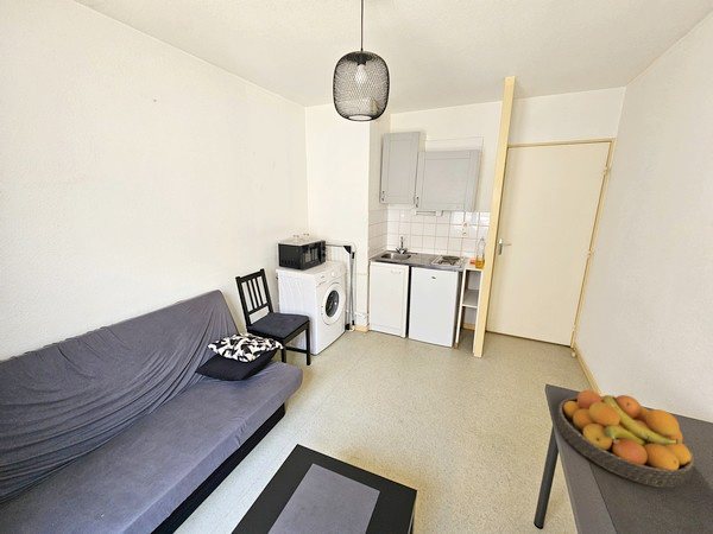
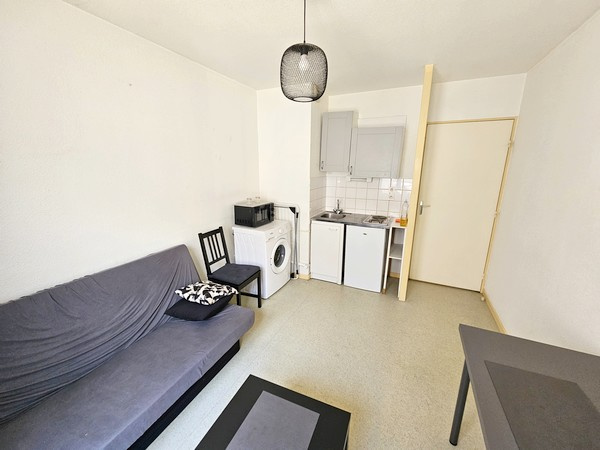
- fruit bowl [556,389,695,488]
